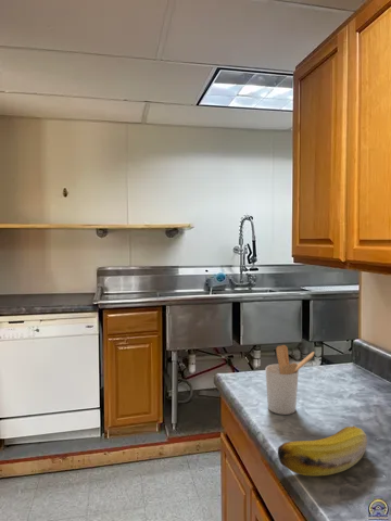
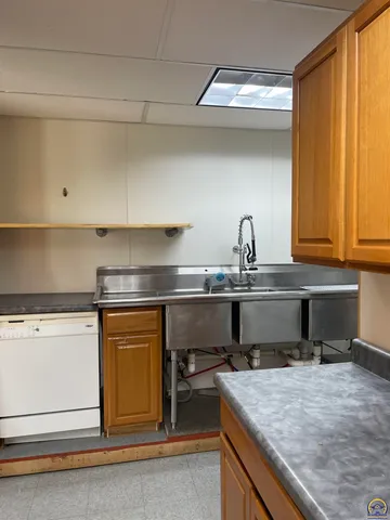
- banana [277,424,368,476]
- utensil holder [264,344,315,416]
